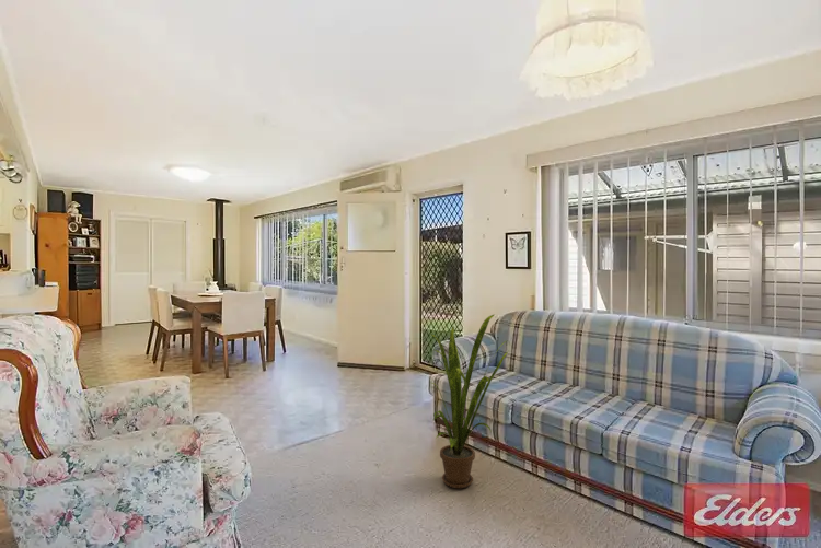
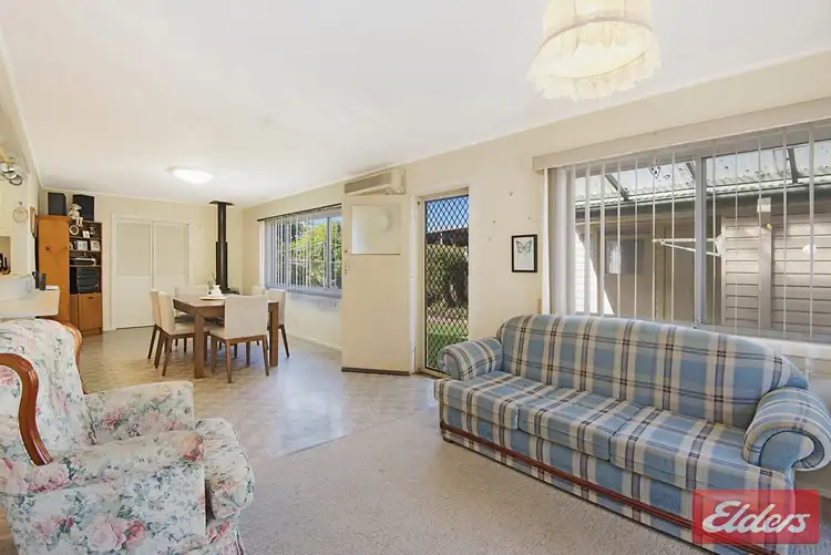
- house plant [428,313,510,489]
